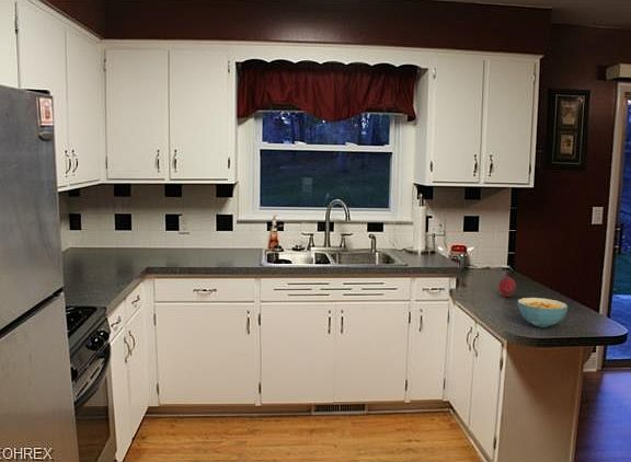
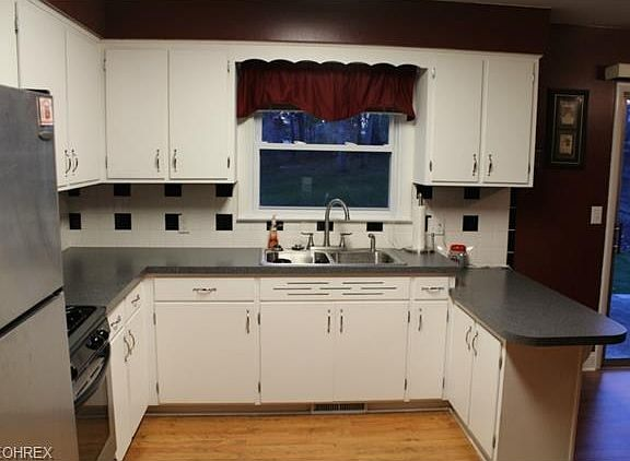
- cereal bowl [517,297,569,328]
- fruit [497,276,517,298]
